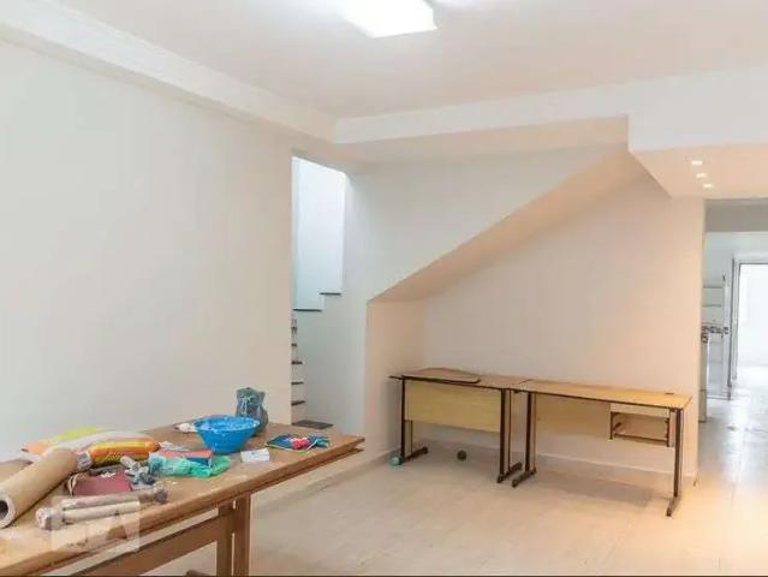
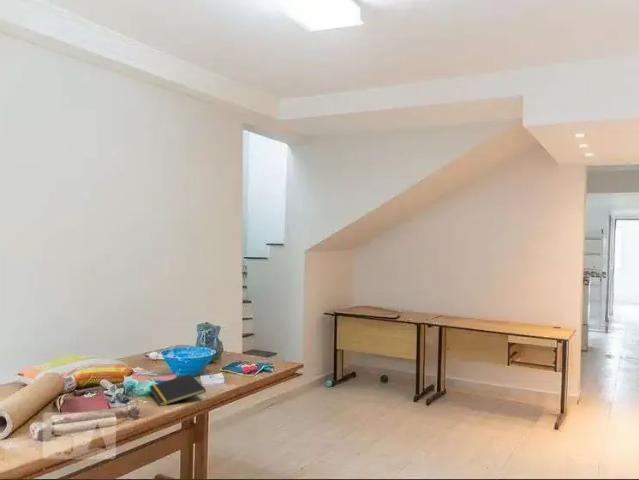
+ notepad [148,373,207,407]
